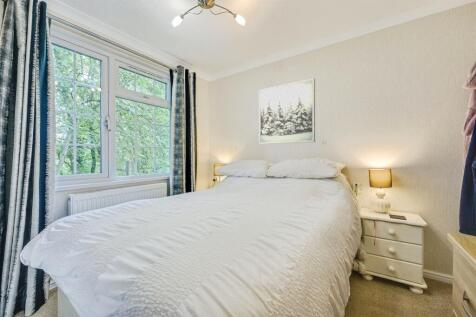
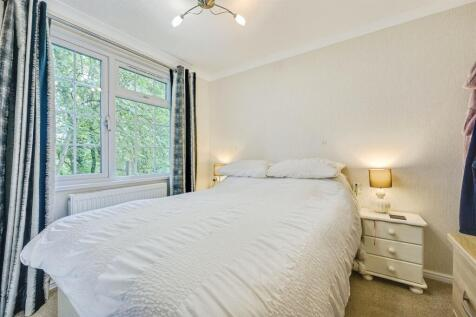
- wall art [258,77,316,145]
